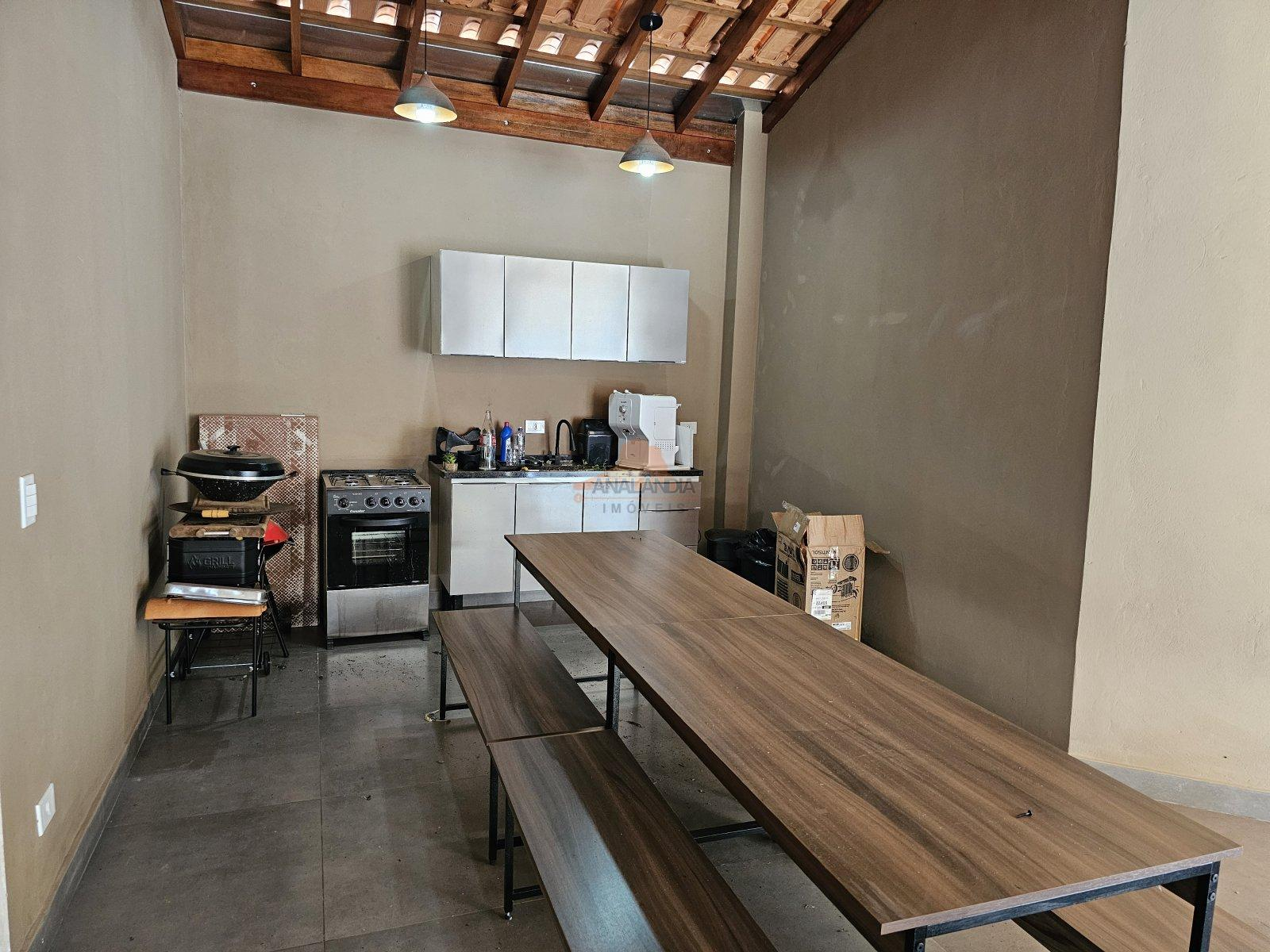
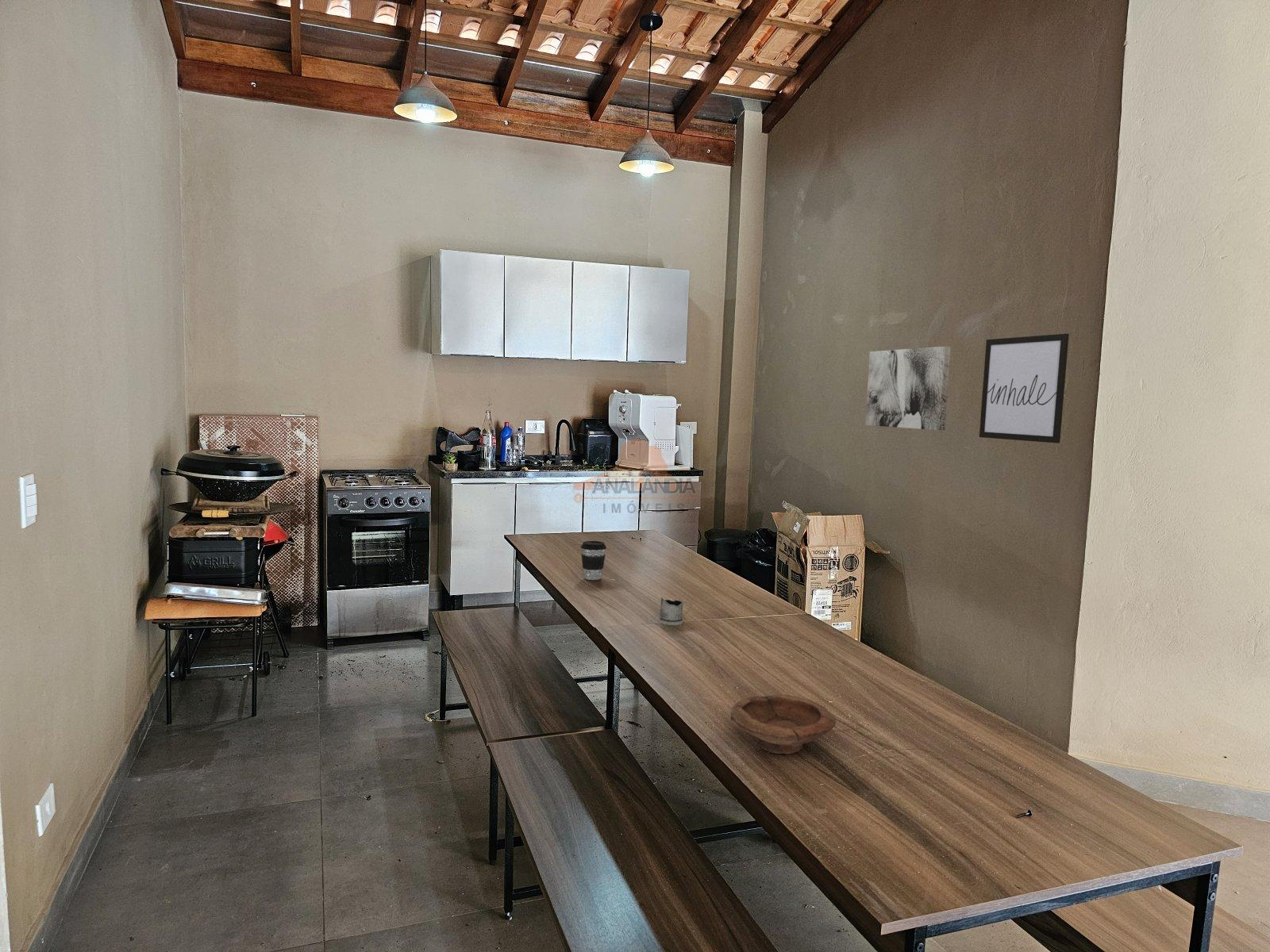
+ bowl [730,694,837,754]
+ coffee cup [580,540,607,581]
+ wall art [864,346,952,431]
+ wall art [979,332,1070,444]
+ tea glass holder [658,597,692,626]
